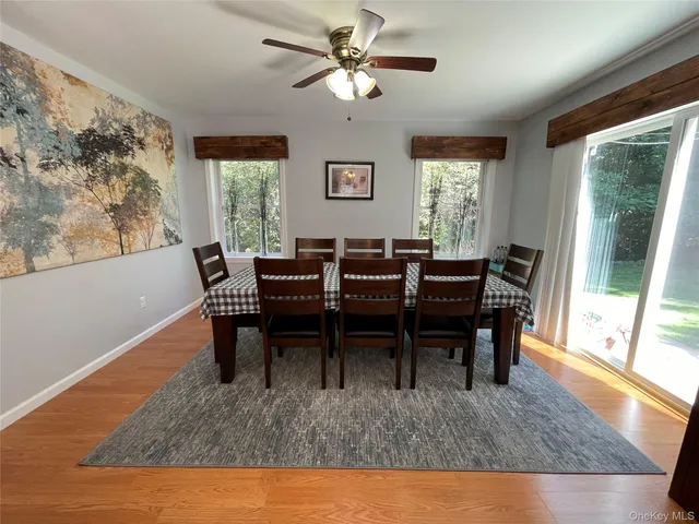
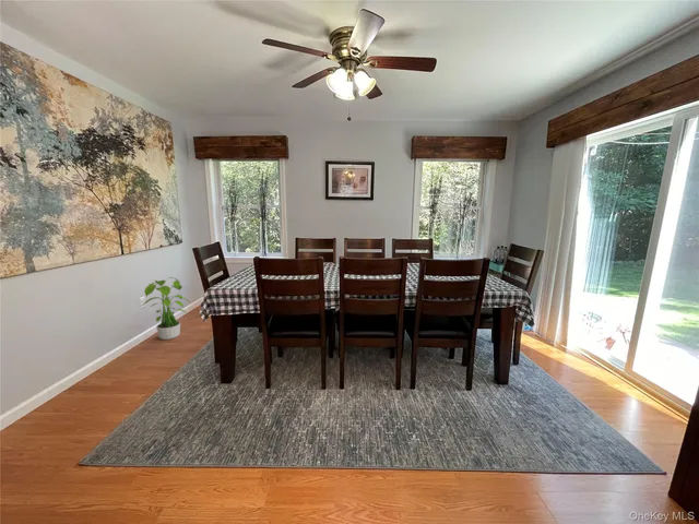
+ potted plant [140,276,191,341]
